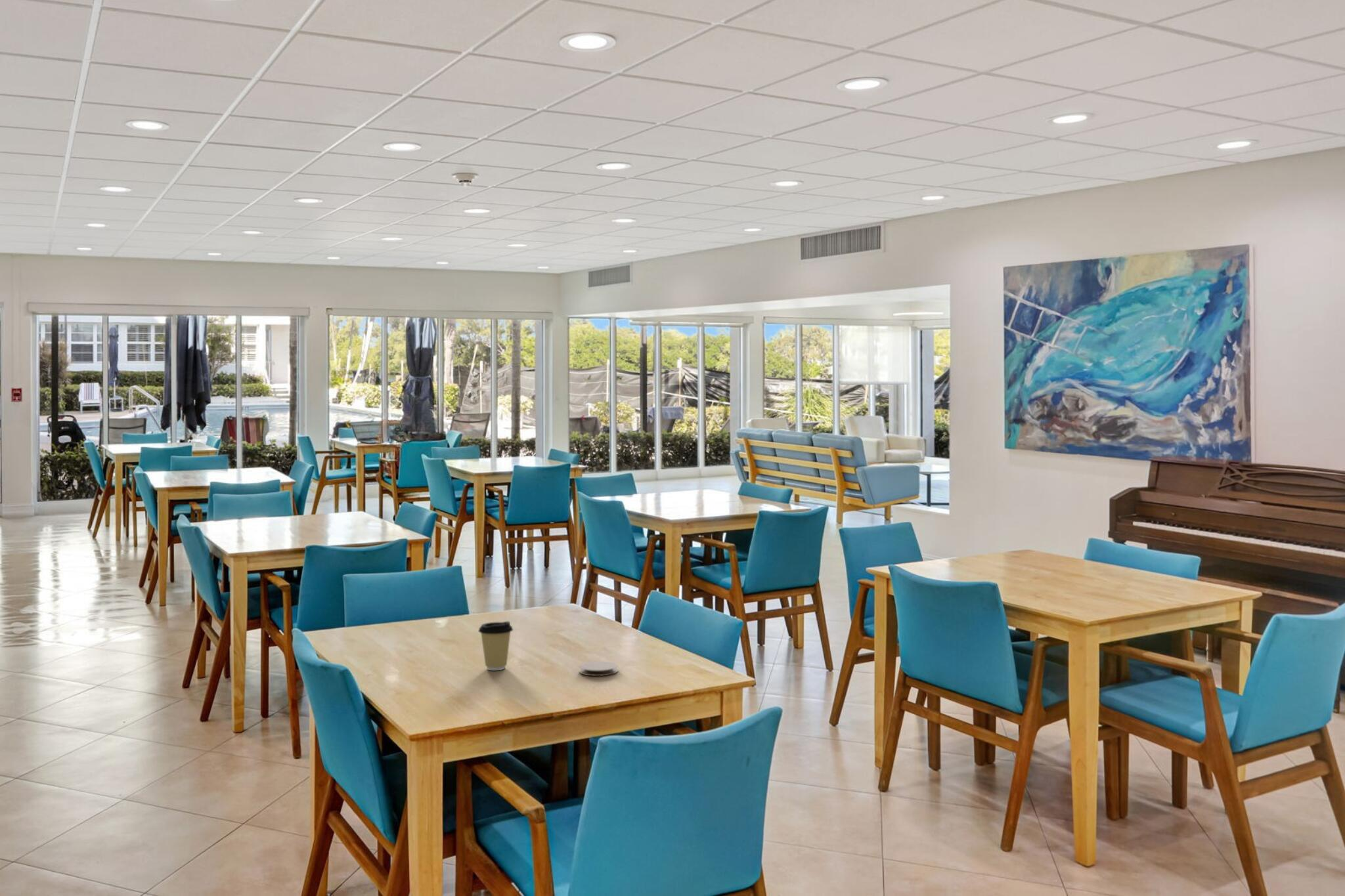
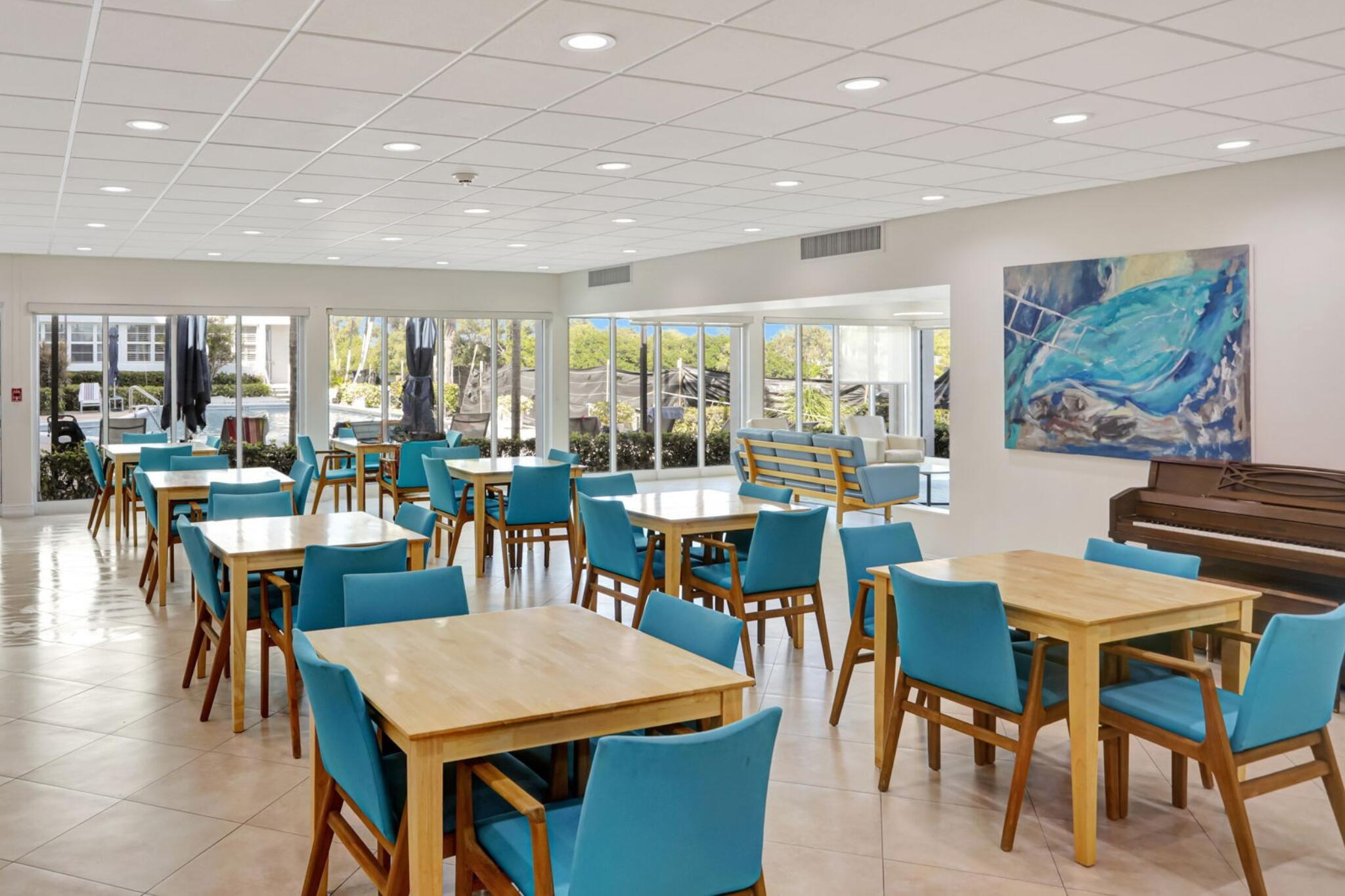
- coaster [579,660,619,677]
- coffee cup [477,620,514,671]
